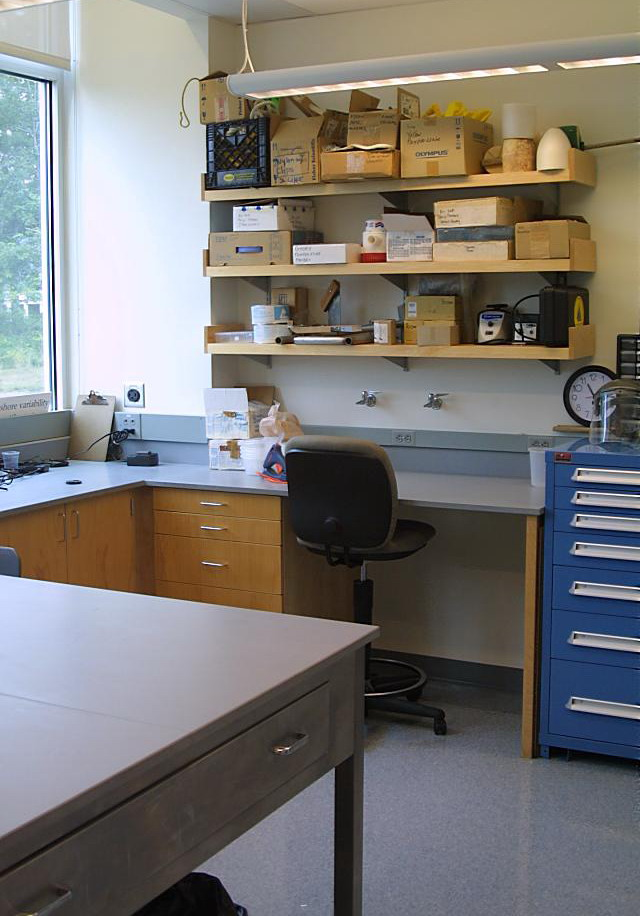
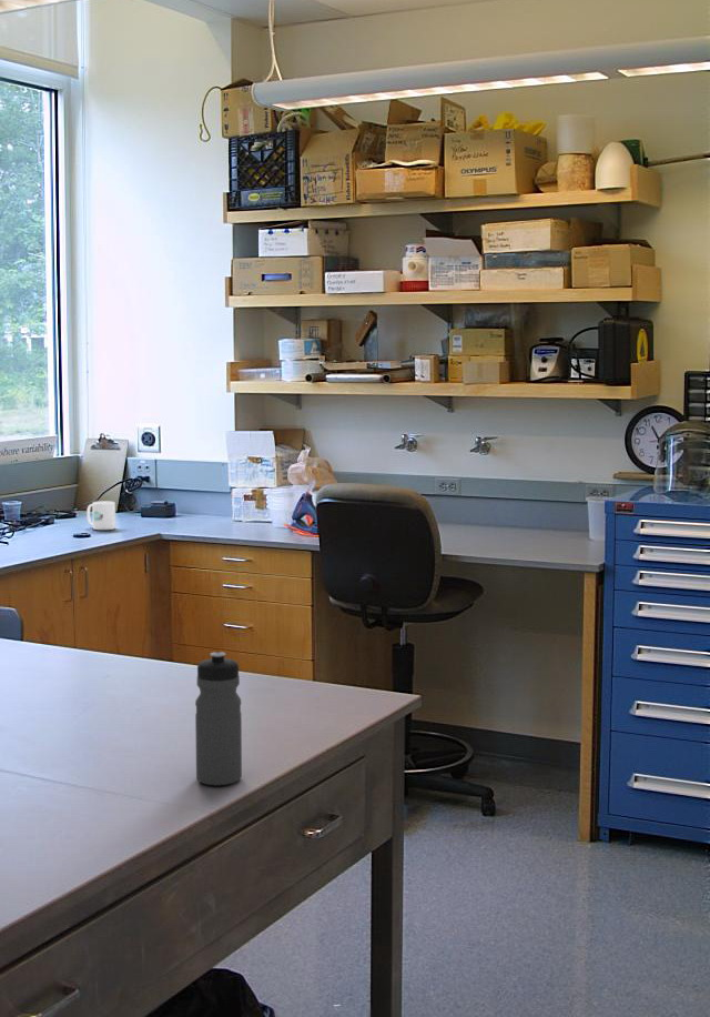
+ water bottle [194,651,243,787]
+ mug [85,501,116,531]
